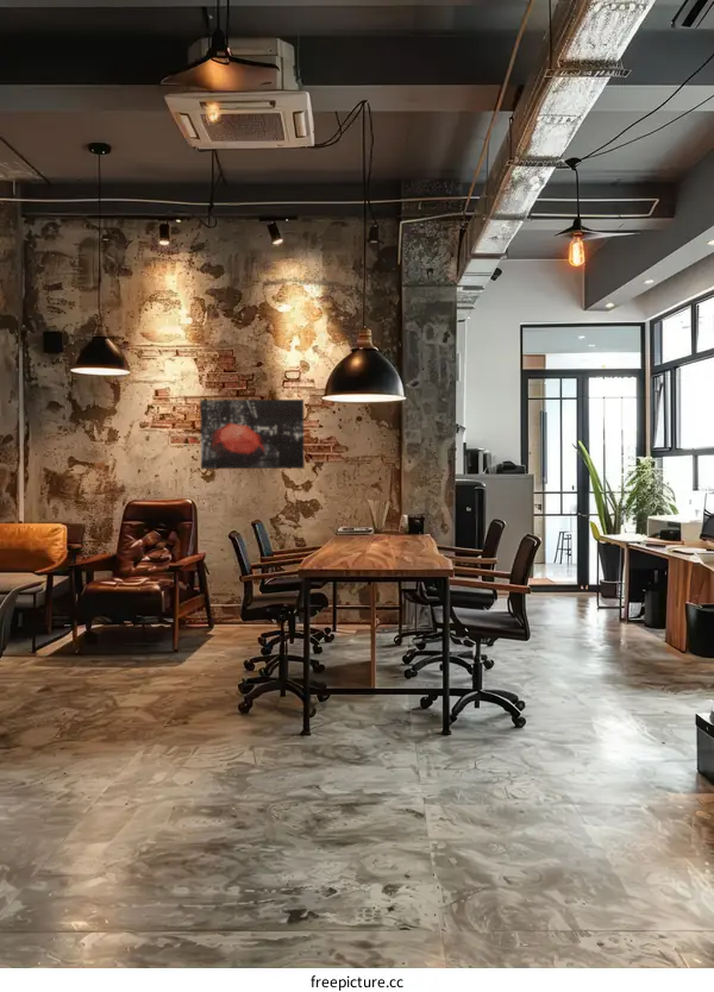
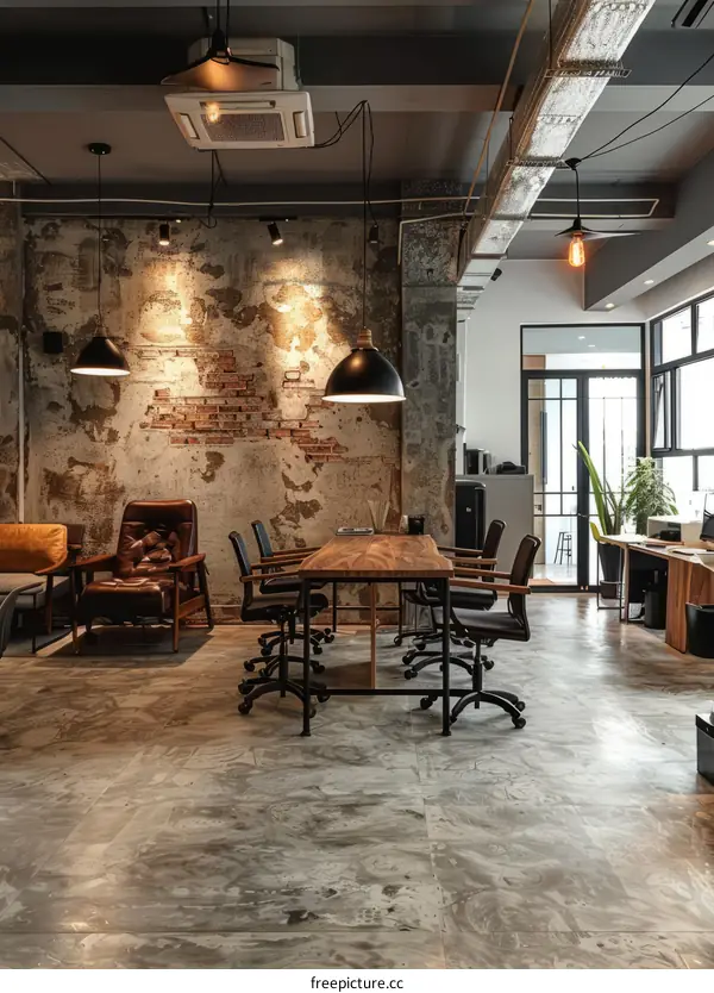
- wall art [199,398,306,470]
